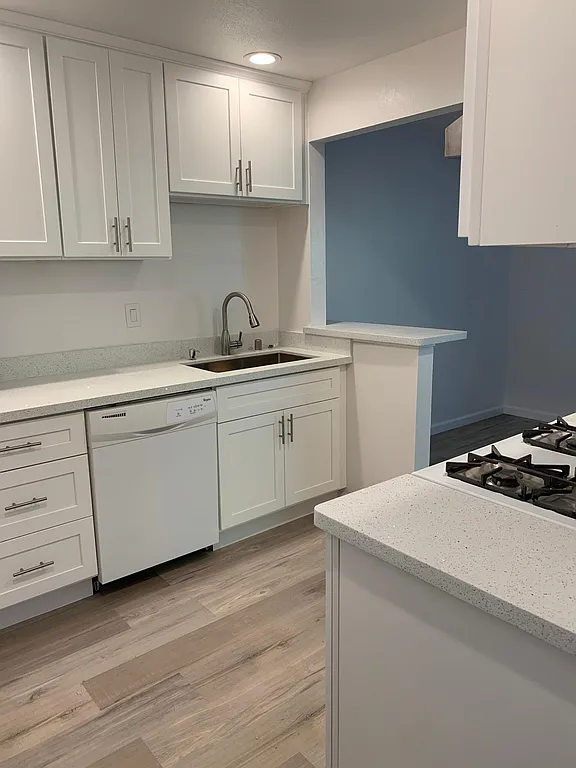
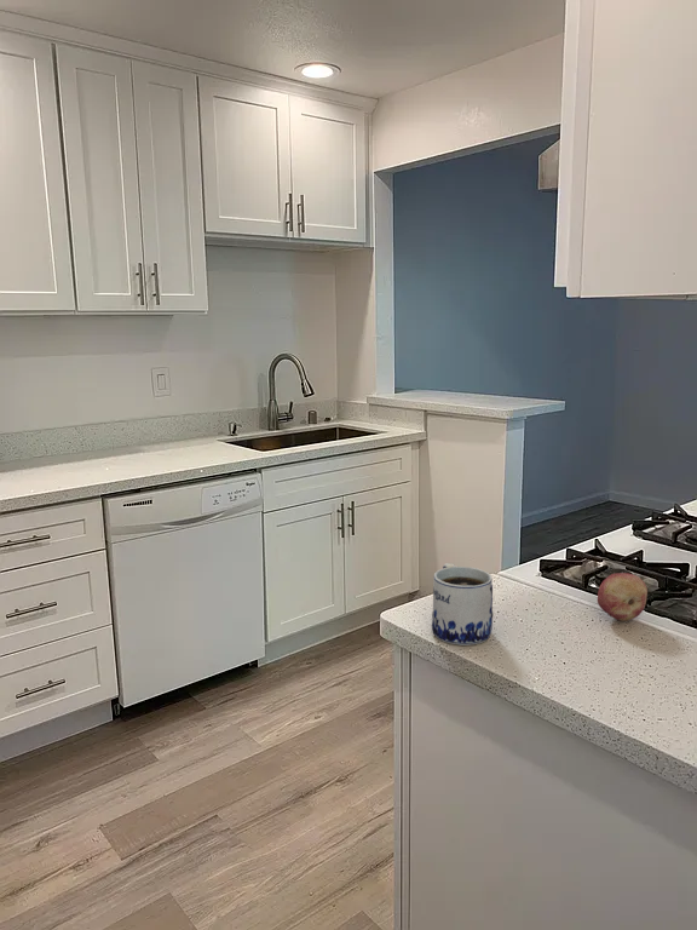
+ fruit [597,572,649,622]
+ mug [431,562,494,647]
